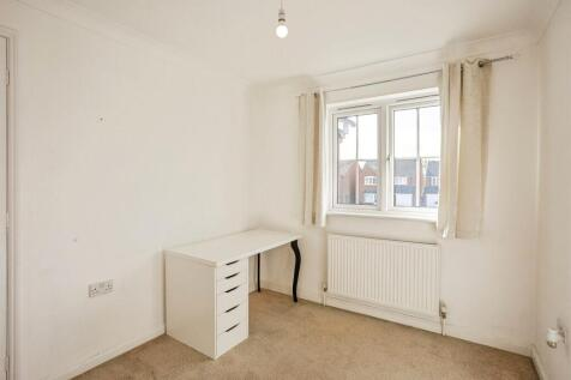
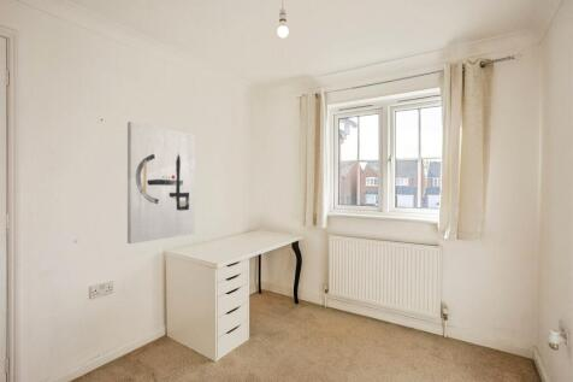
+ wall art [126,121,196,245]
